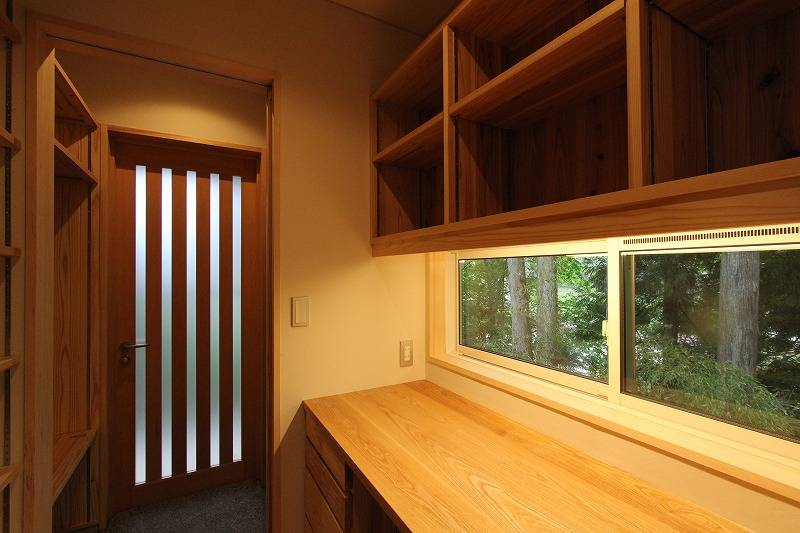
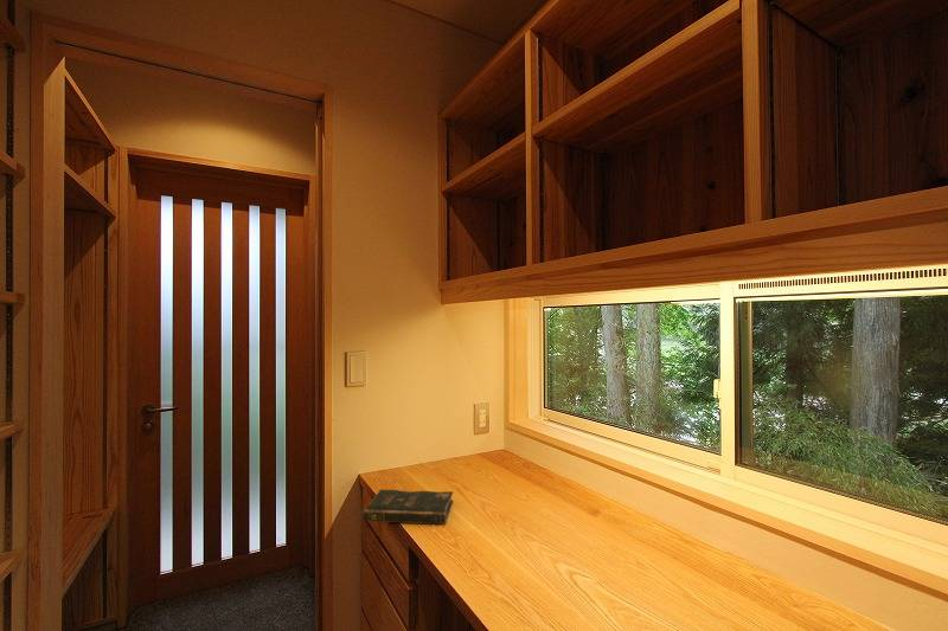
+ bible [361,488,455,526]
